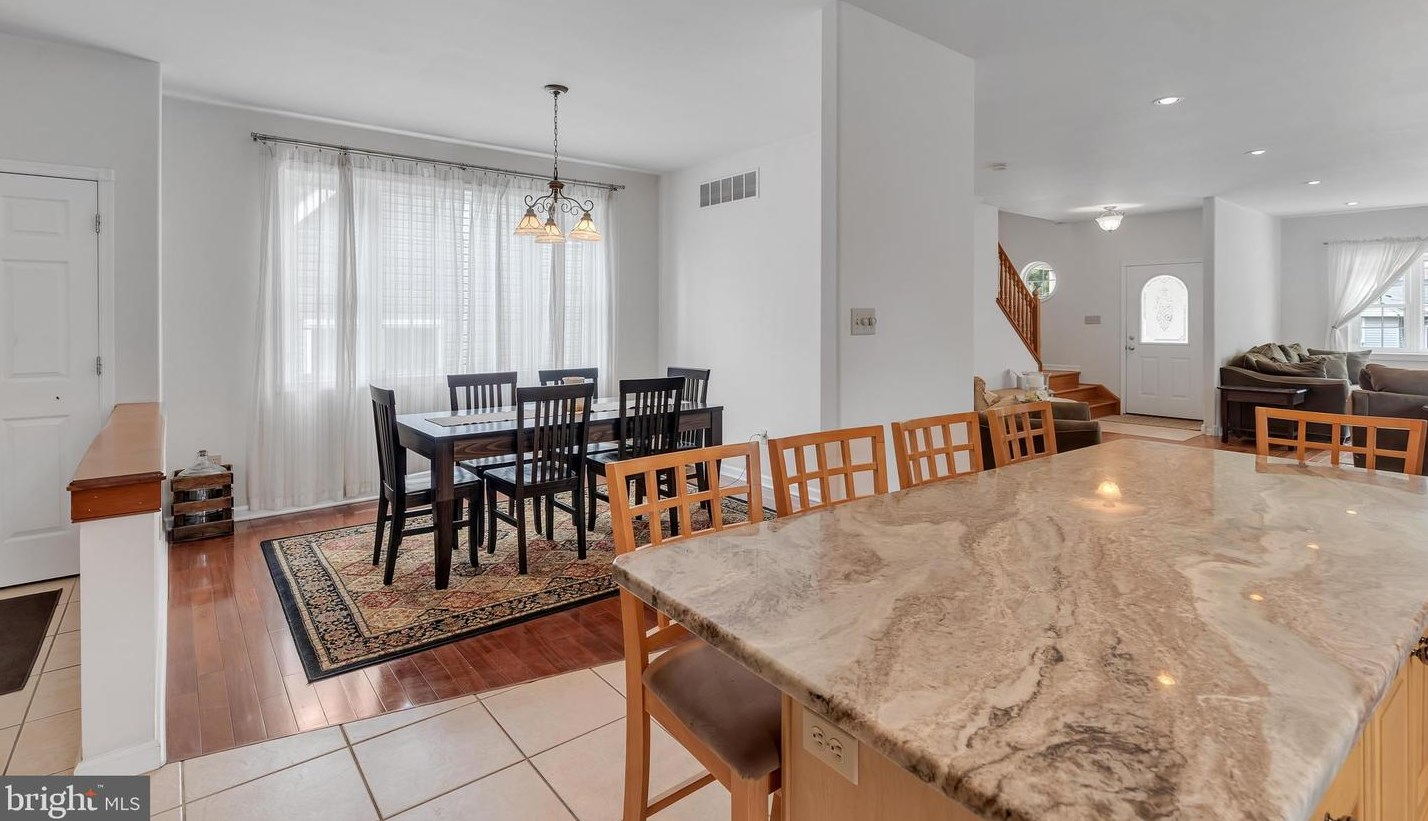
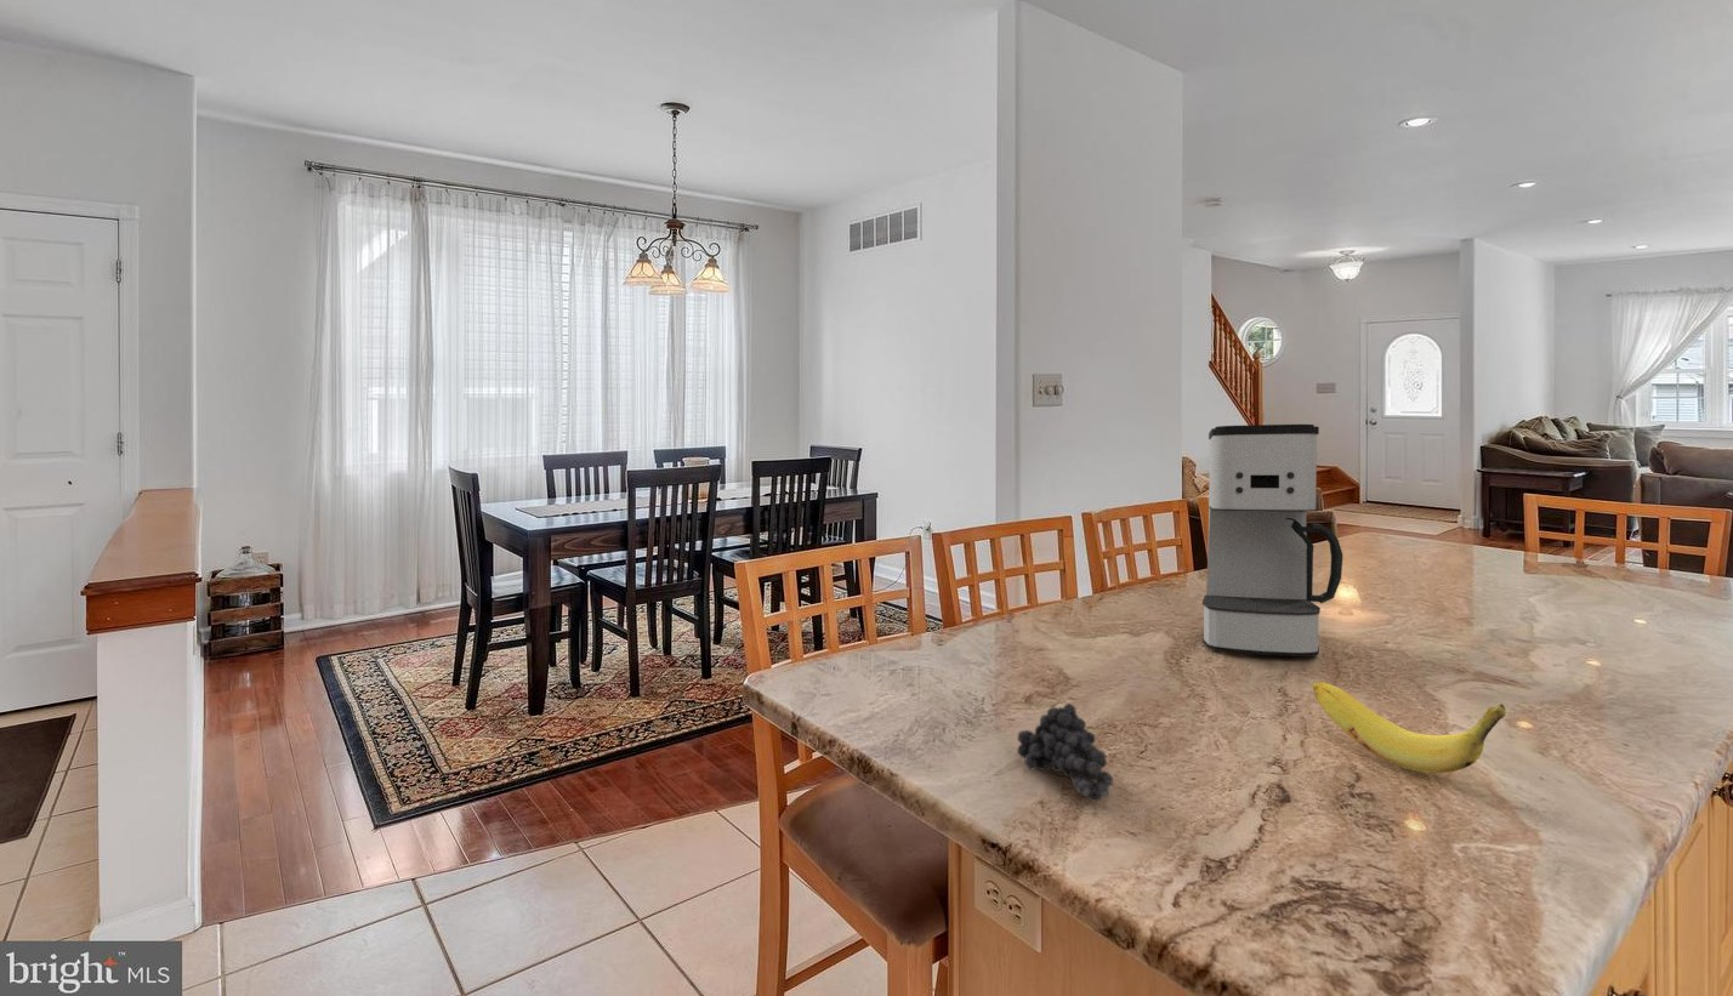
+ coffee maker [1201,423,1343,658]
+ fruit [1016,702,1114,803]
+ banana [1312,681,1507,774]
